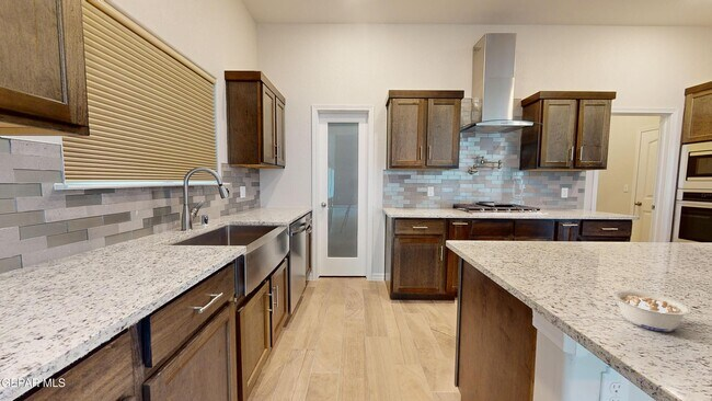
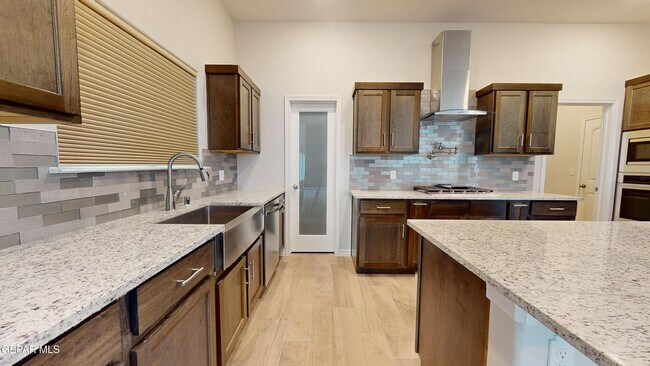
- legume [612,289,692,333]
